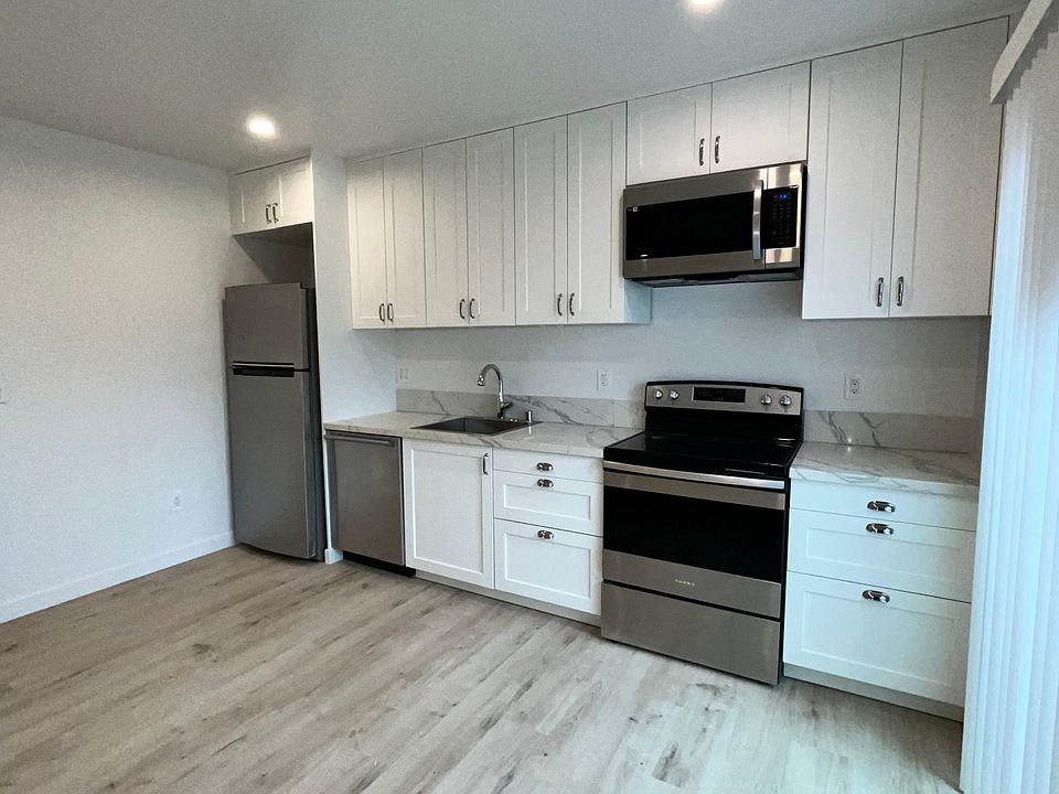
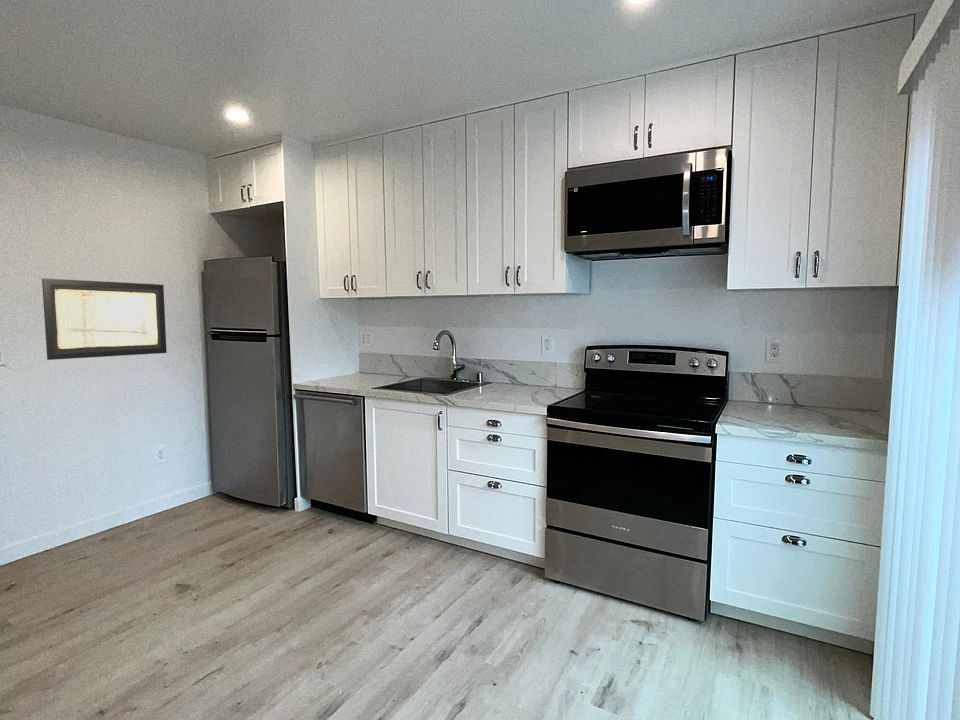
+ wall art [41,277,168,361]
